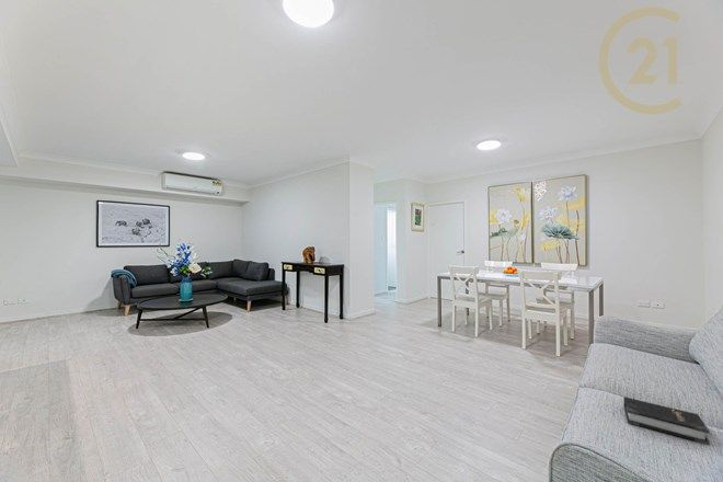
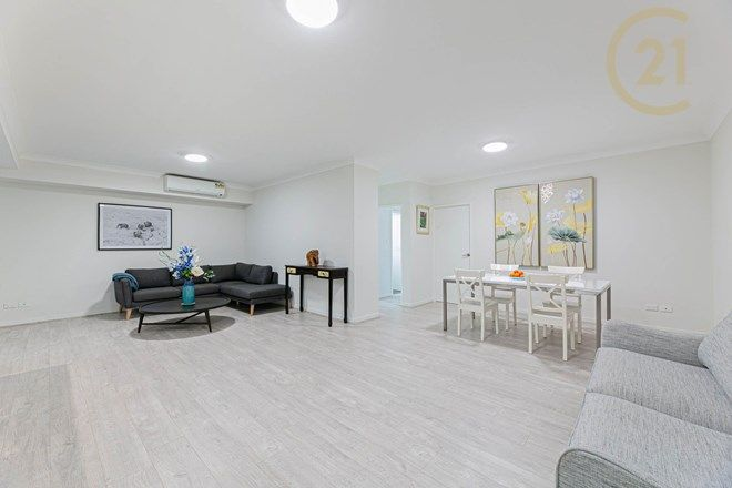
- hardback book [622,395,711,446]
